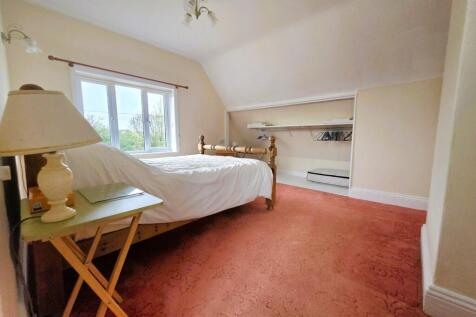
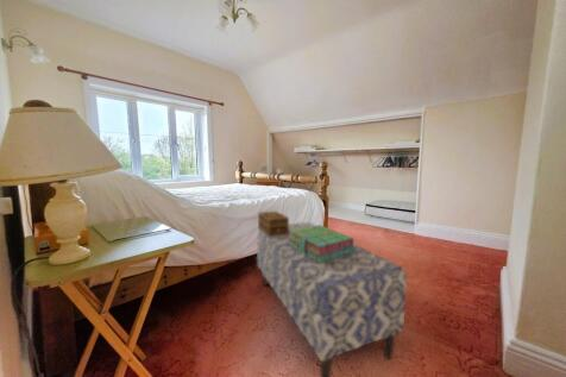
+ bench [256,221,408,377]
+ stack of books [289,224,356,264]
+ decorative box [257,211,290,237]
